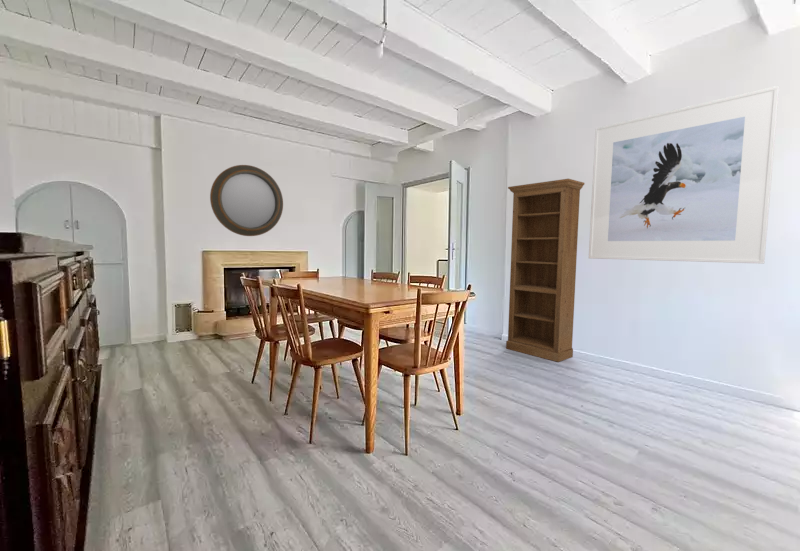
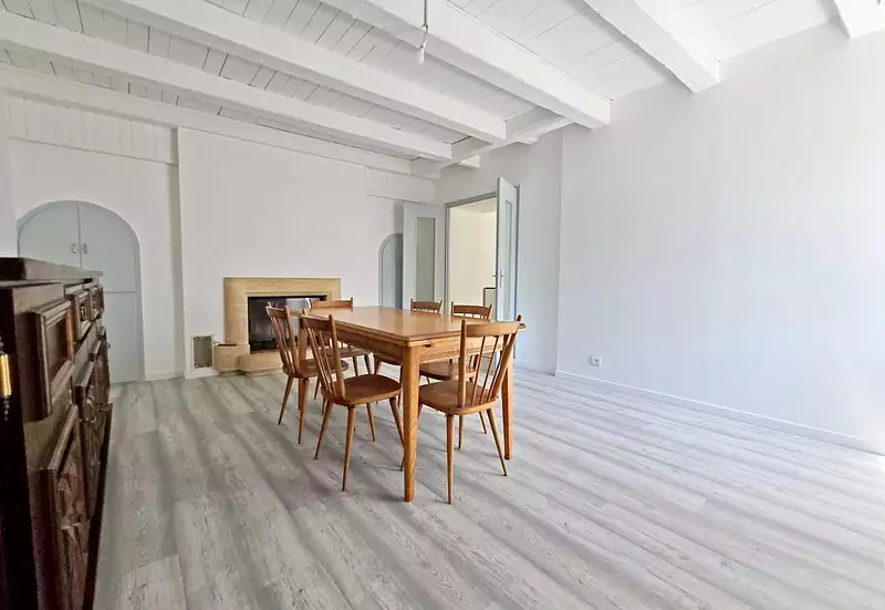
- bookshelf [505,178,586,363]
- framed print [588,85,780,265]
- home mirror [209,164,284,237]
